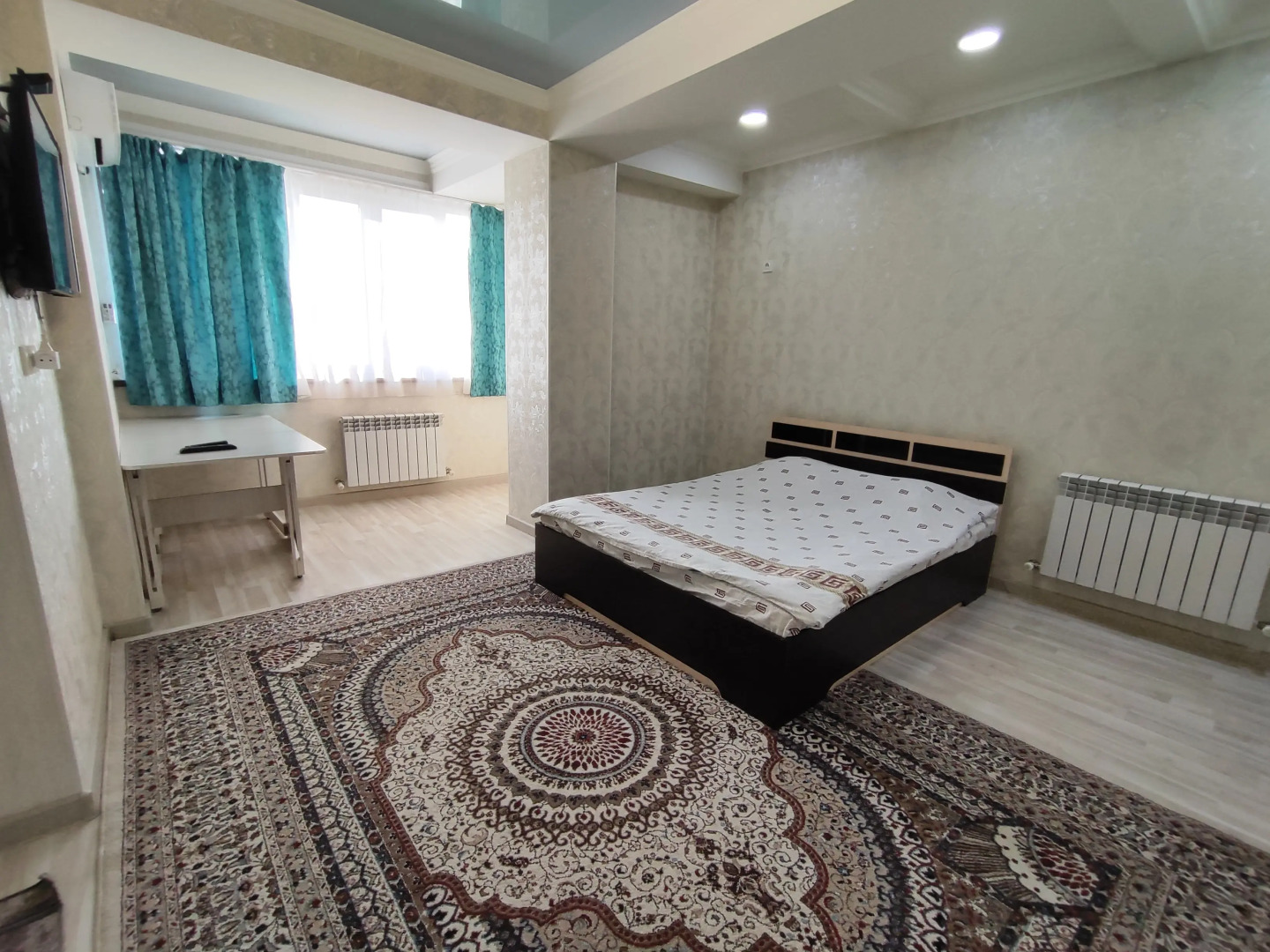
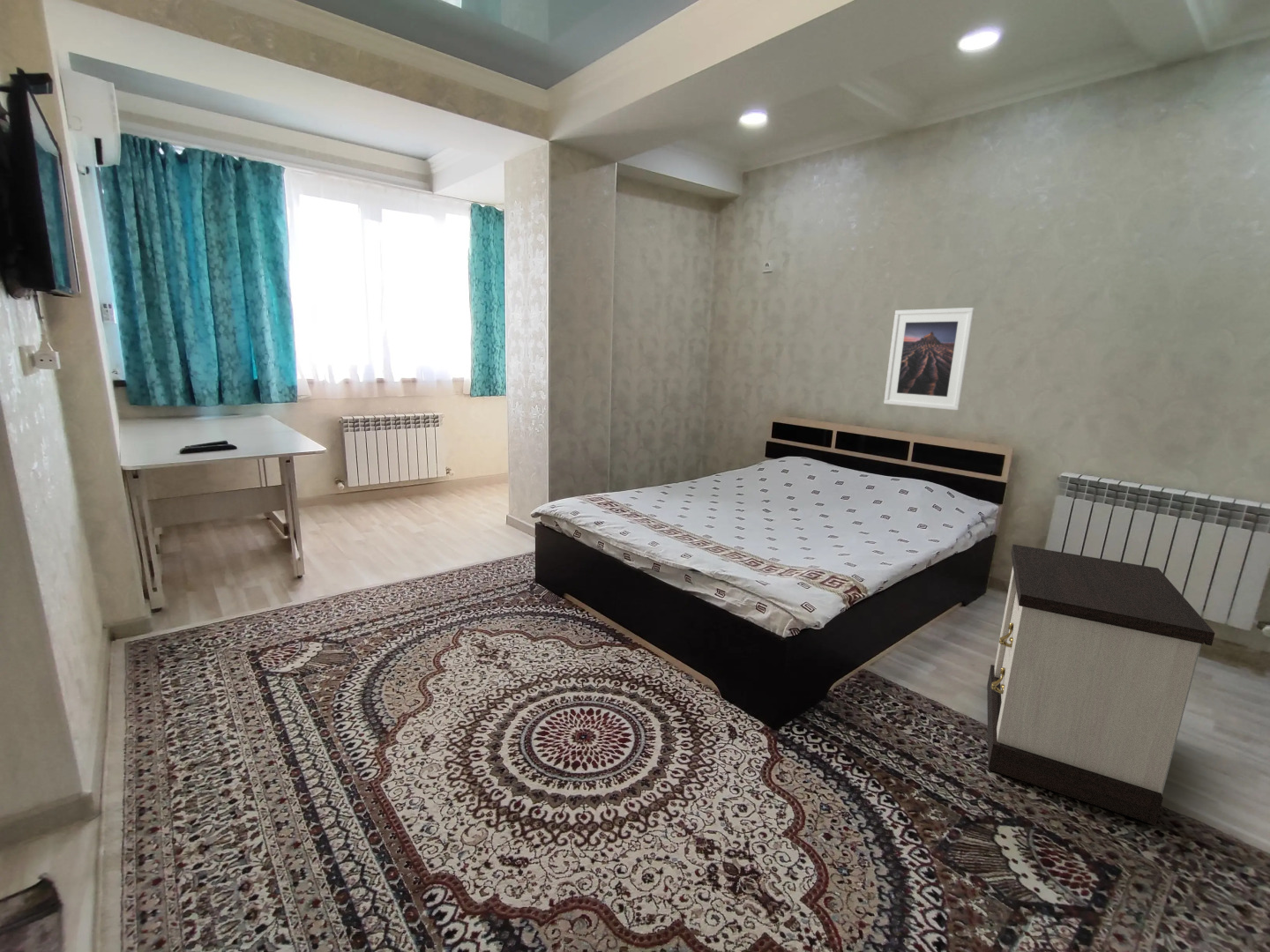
+ nightstand [986,543,1216,827]
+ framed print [883,307,975,411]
